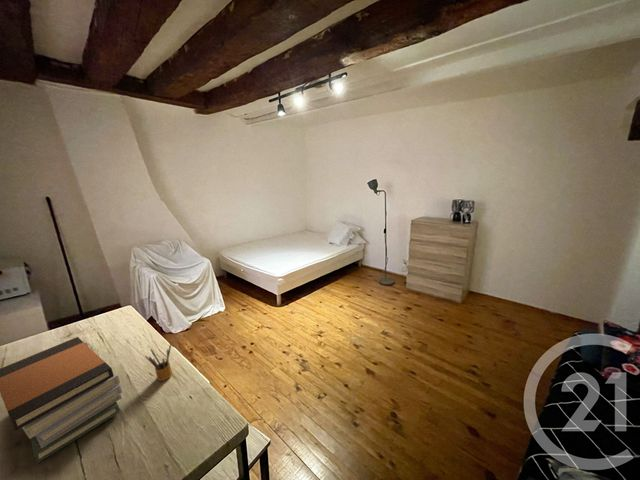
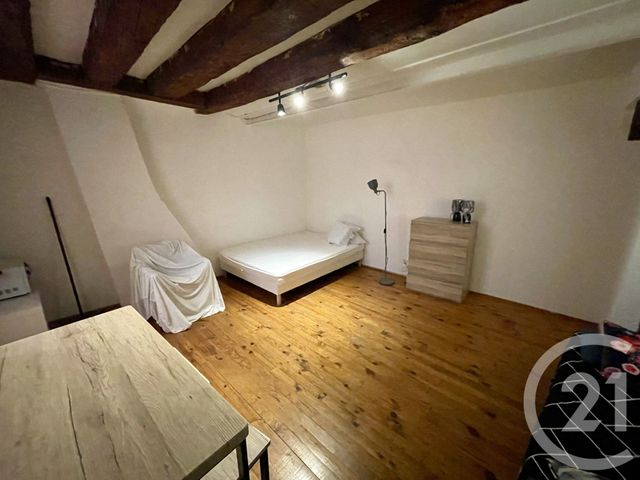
- pencil box [144,343,173,382]
- book stack [0,336,123,464]
